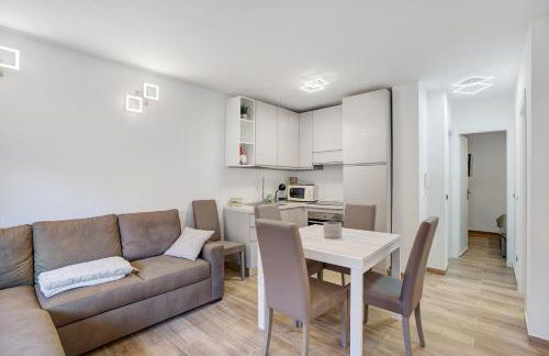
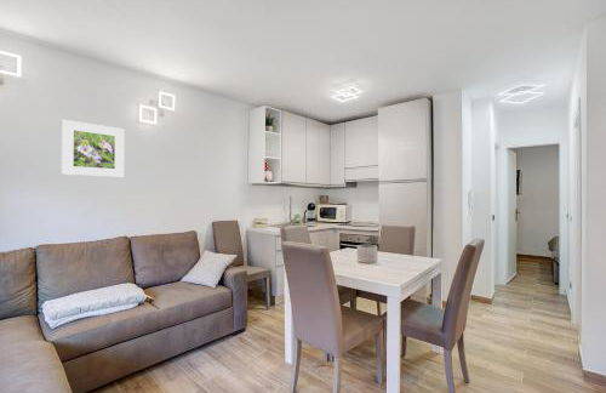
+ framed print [61,119,125,178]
